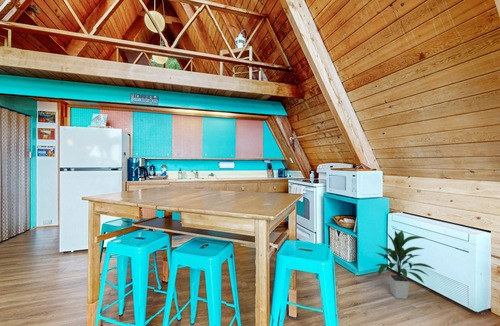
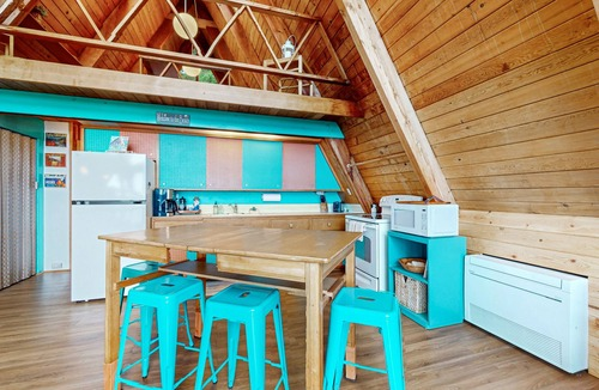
- indoor plant [373,230,435,300]
